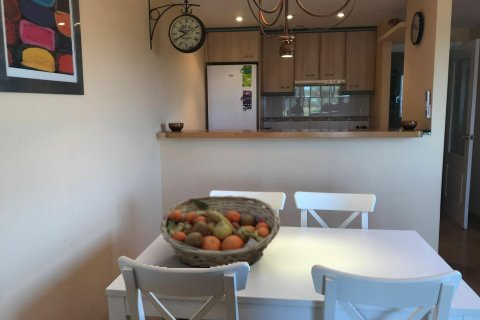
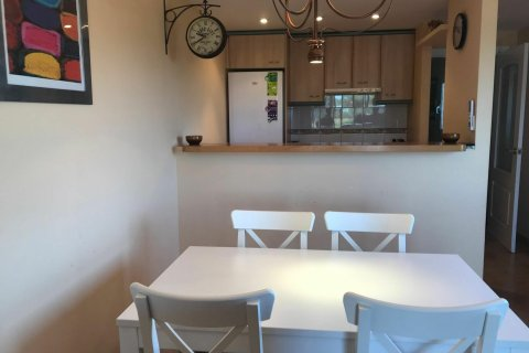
- fruit basket [158,194,281,269]
